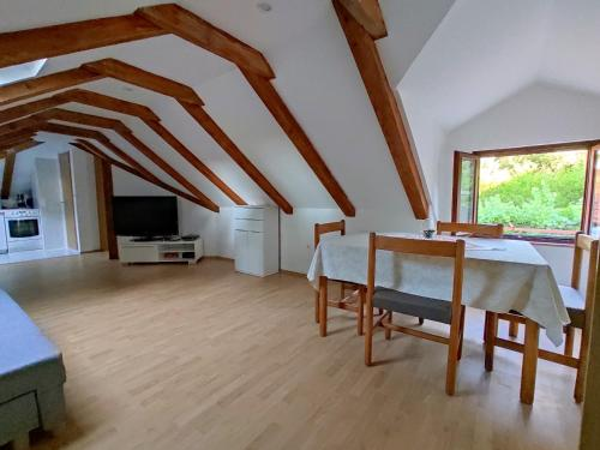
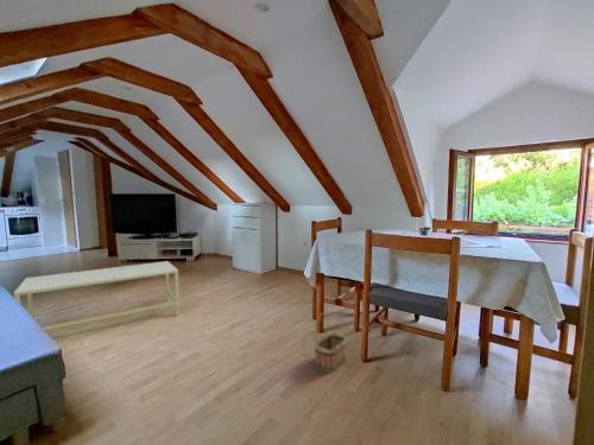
+ basket [312,312,348,374]
+ coffee table [13,260,181,331]
